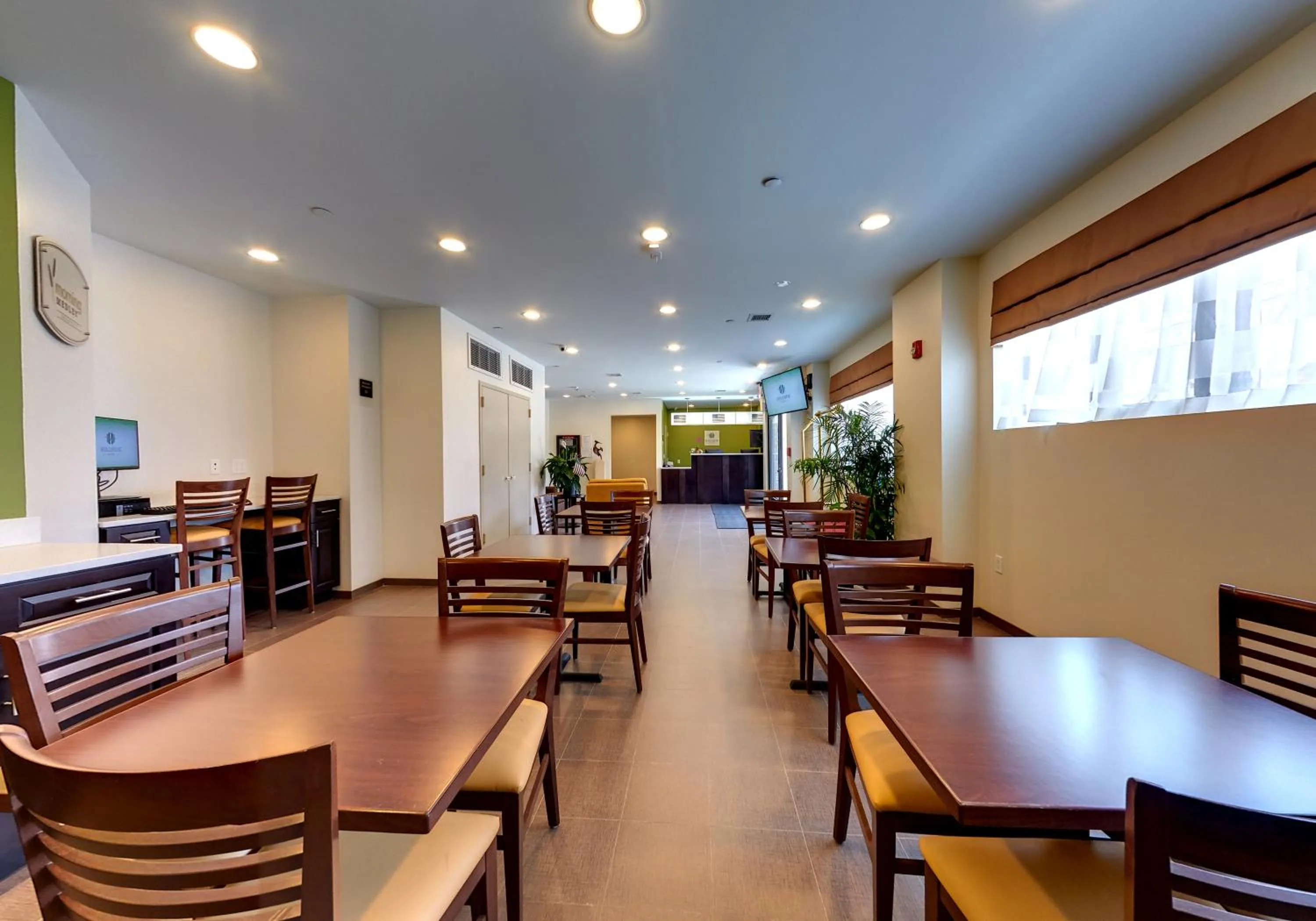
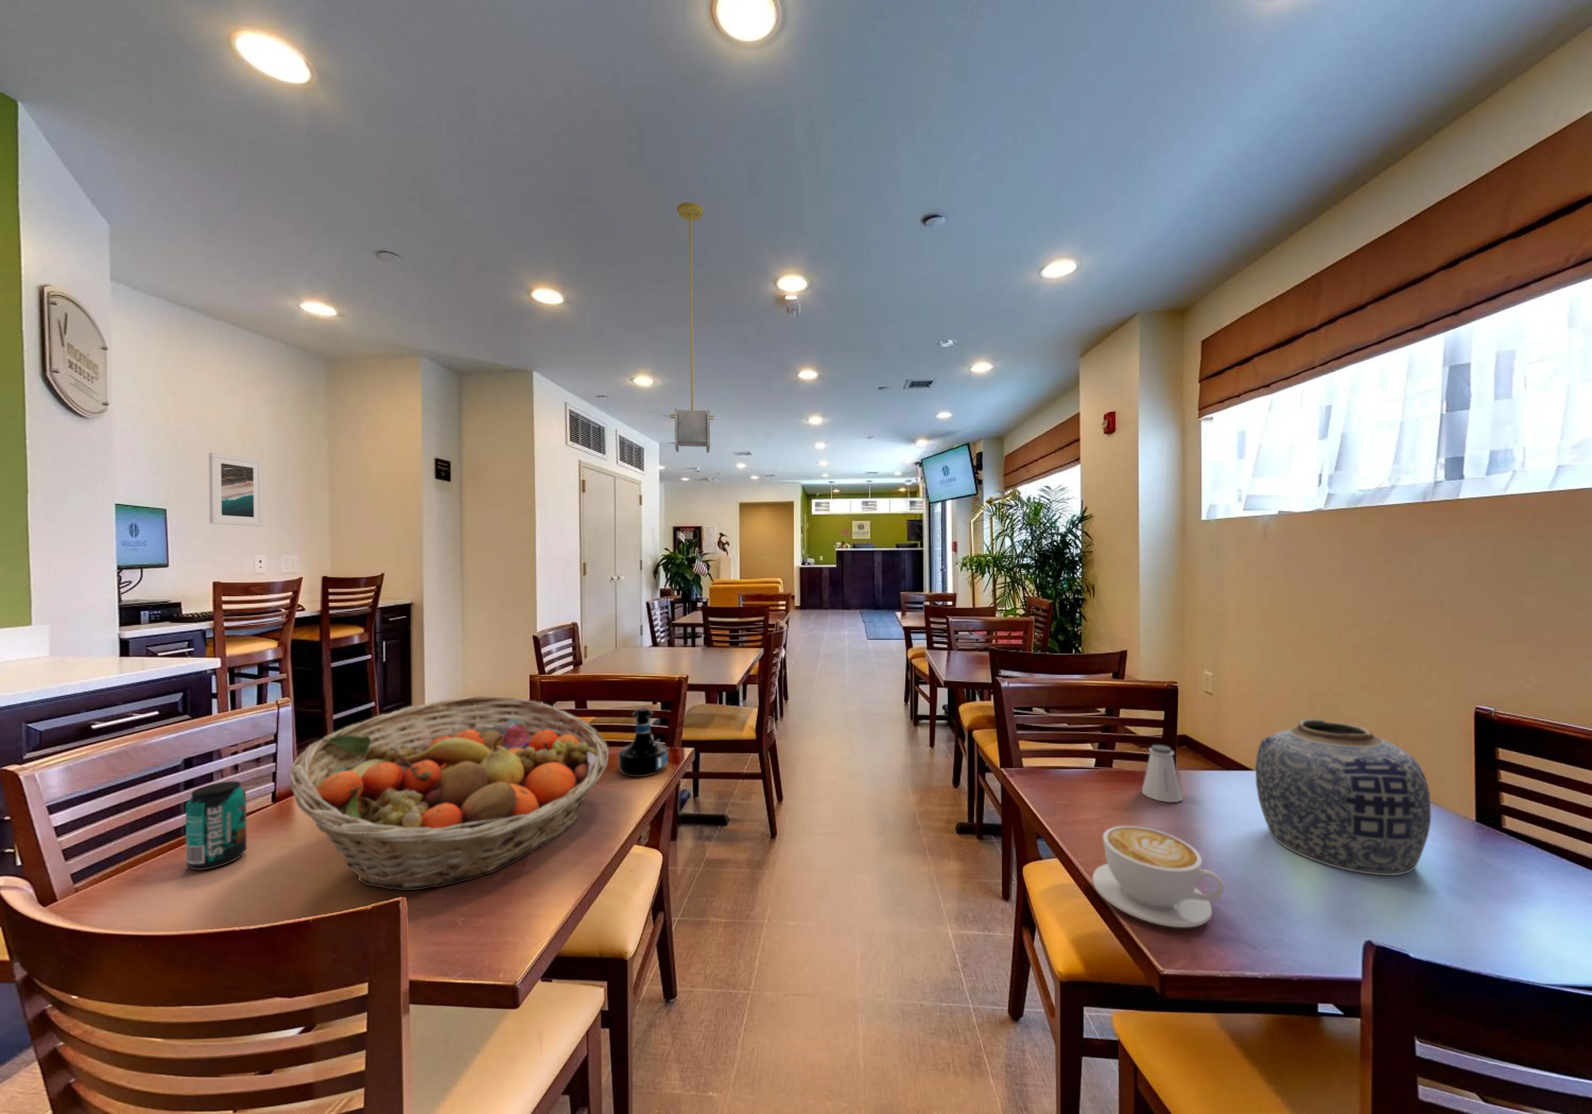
+ beverage can [185,780,247,871]
+ coffee cup [1091,825,1224,928]
+ fruit basket [289,695,610,890]
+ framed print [208,452,264,527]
+ vase [1254,718,1431,876]
+ saltshaker [1142,744,1183,803]
+ pendant light [670,202,715,454]
+ tequila bottle [618,708,669,778]
